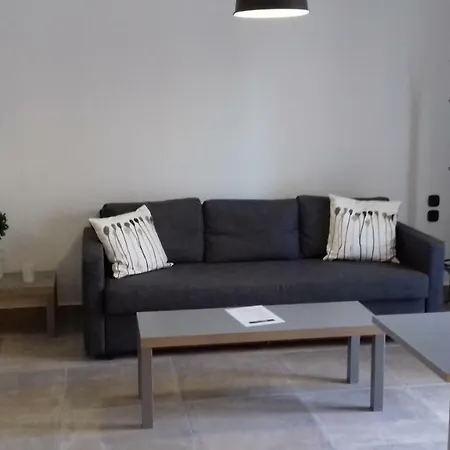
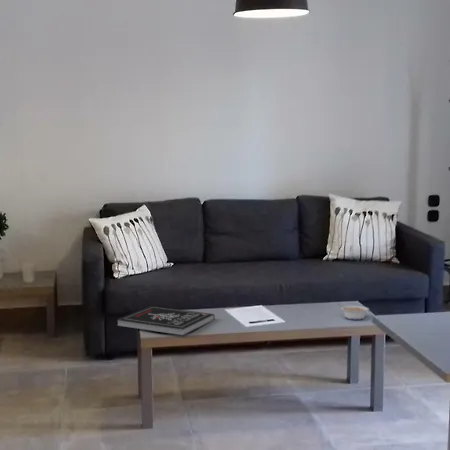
+ legume [336,303,370,321]
+ book [116,305,216,337]
